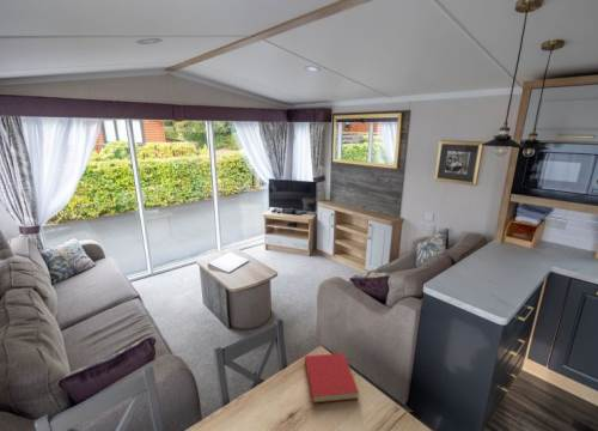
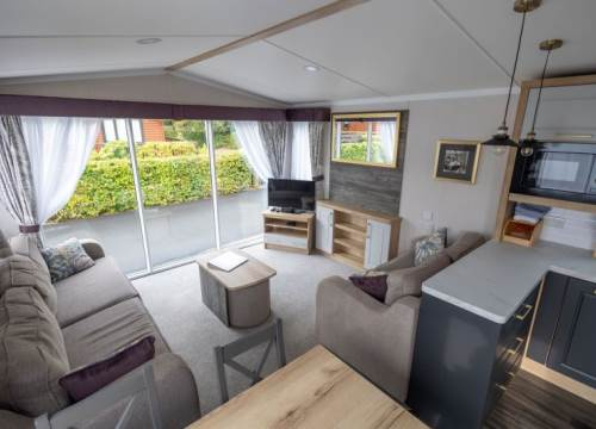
- book [304,352,360,403]
